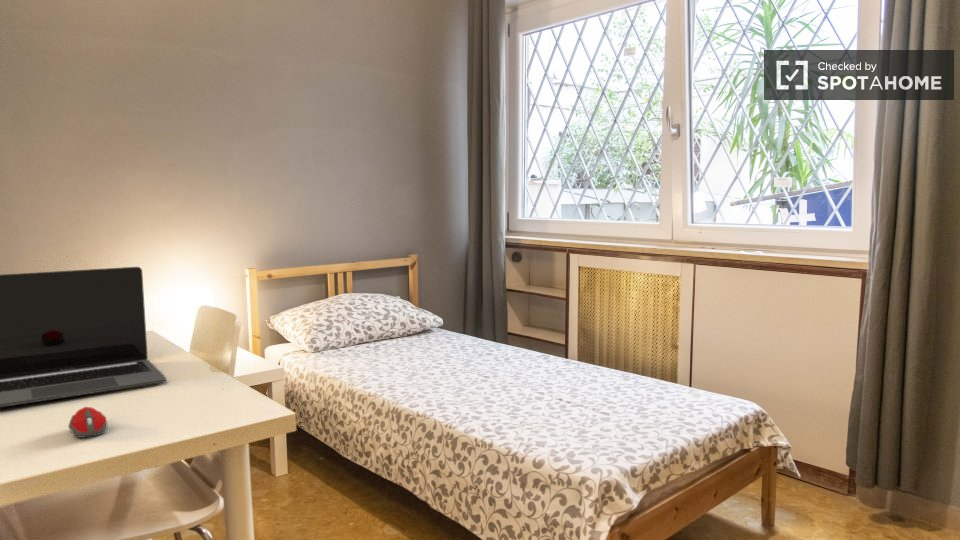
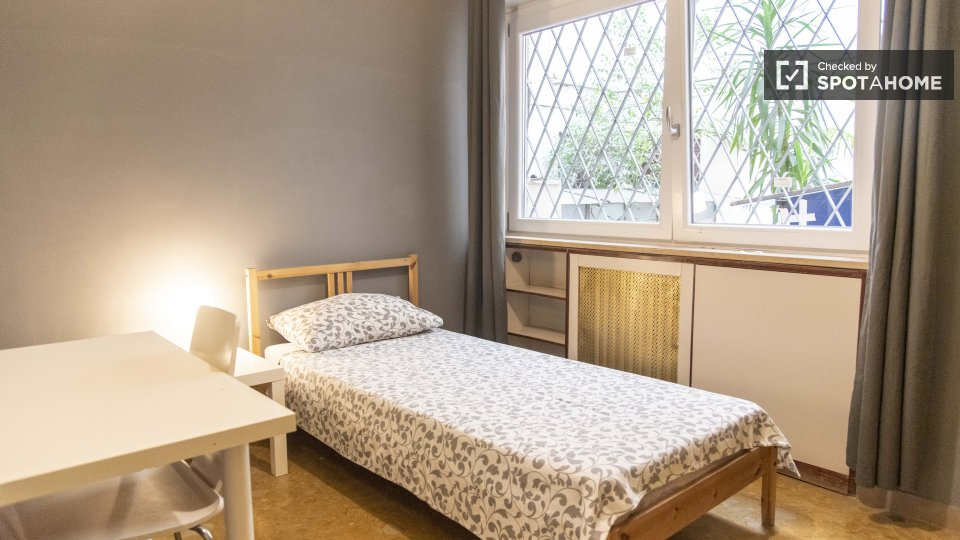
- laptop [0,266,168,408]
- computer mouse [67,406,108,439]
